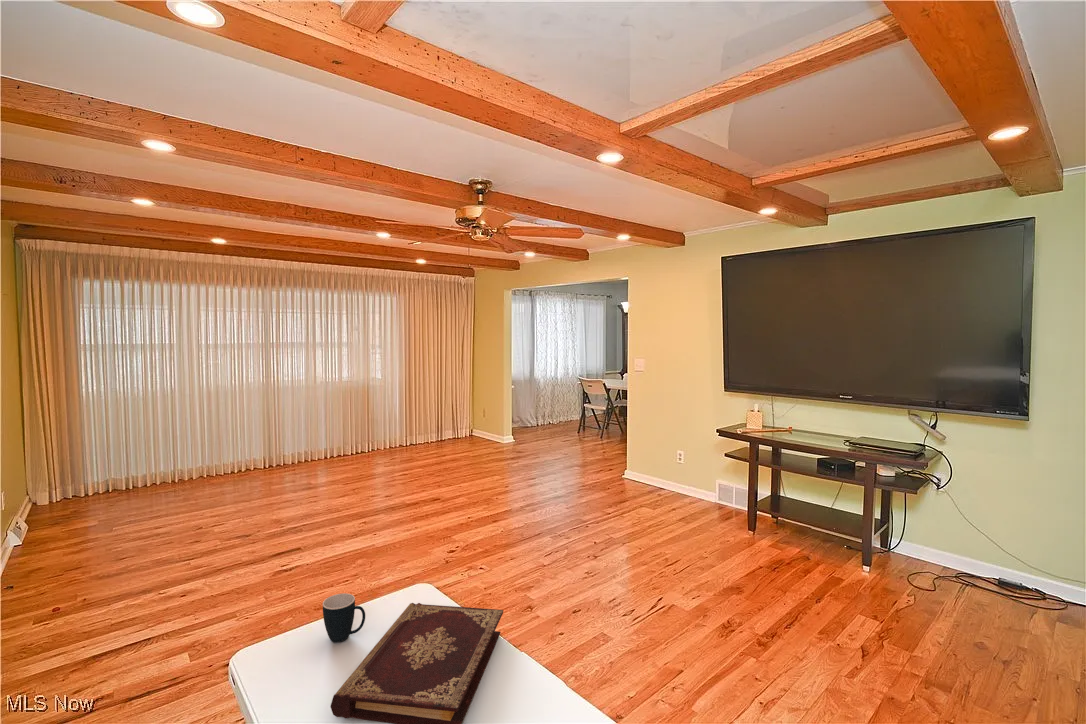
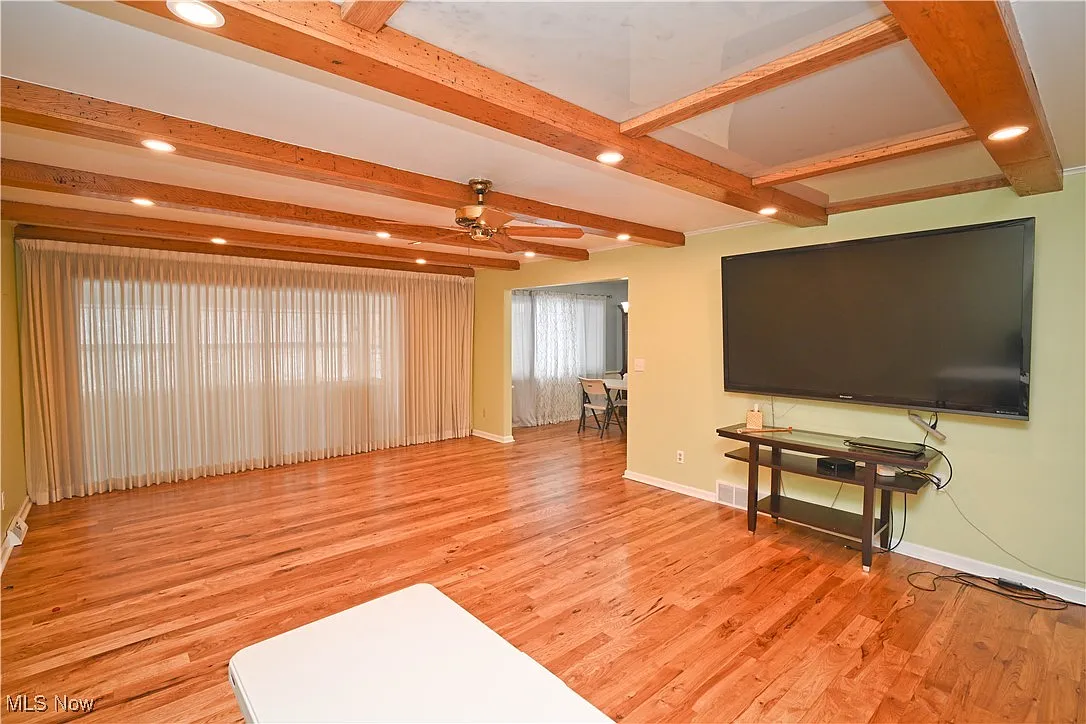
- book [329,602,504,724]
- mug [322,592,366,643]
